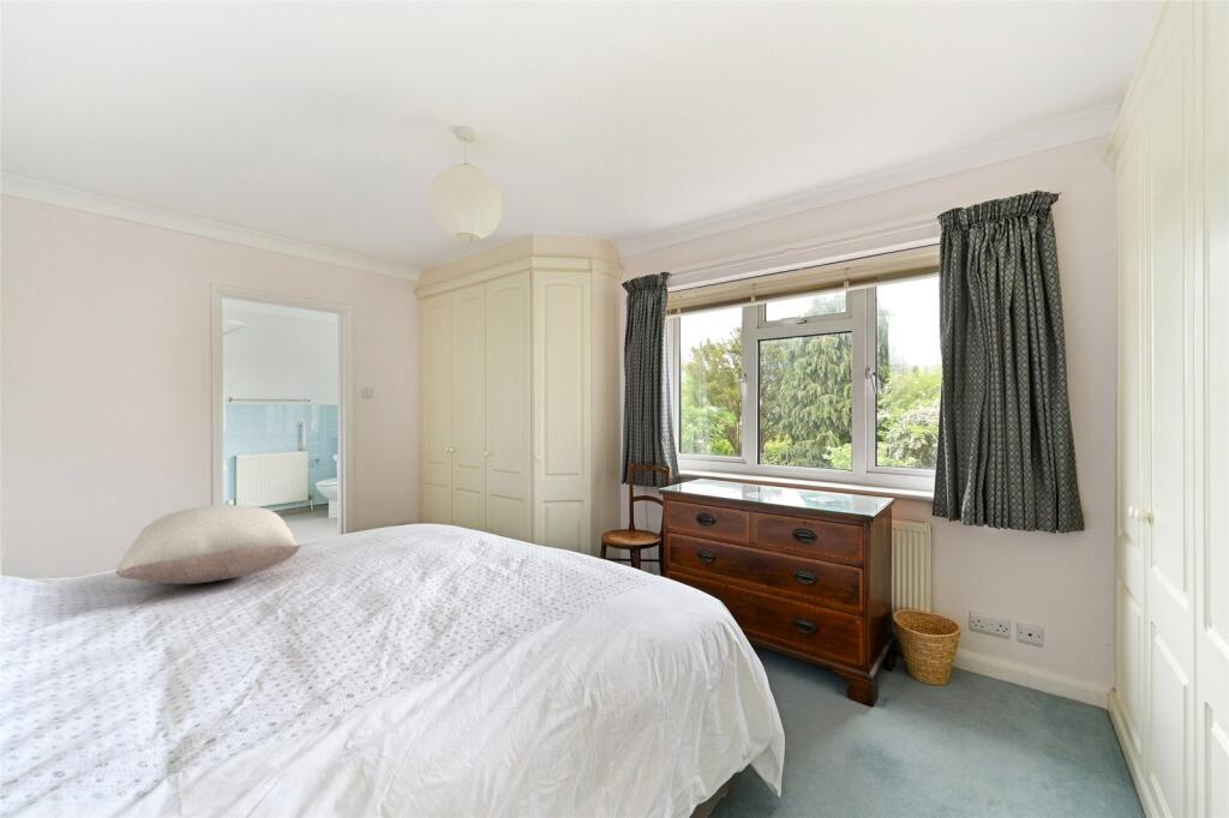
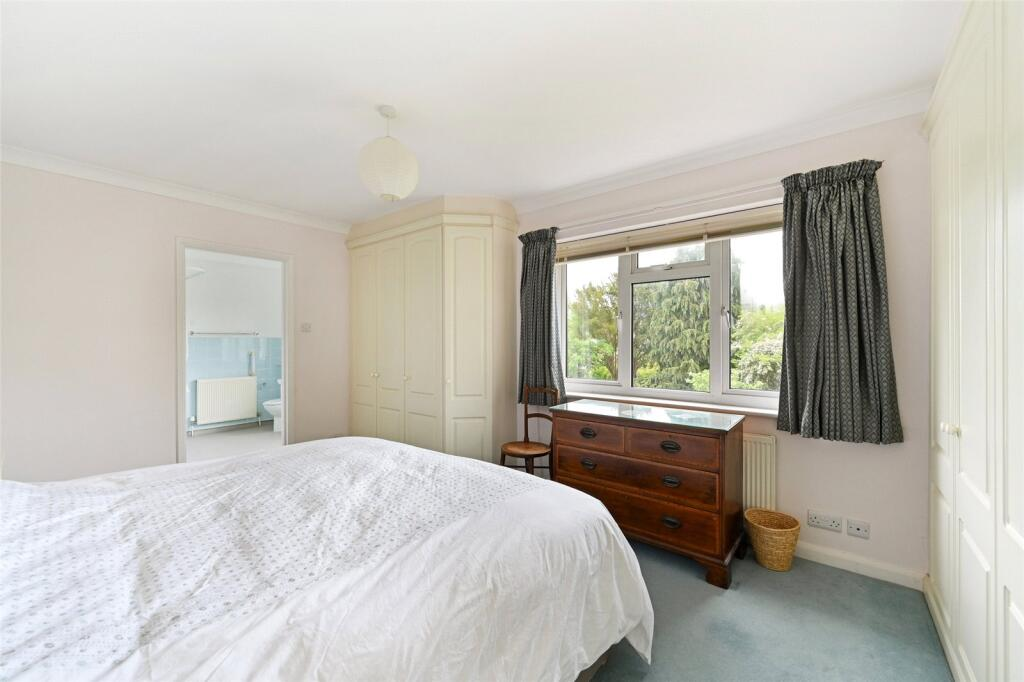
- pillow [114,504,302,585]
